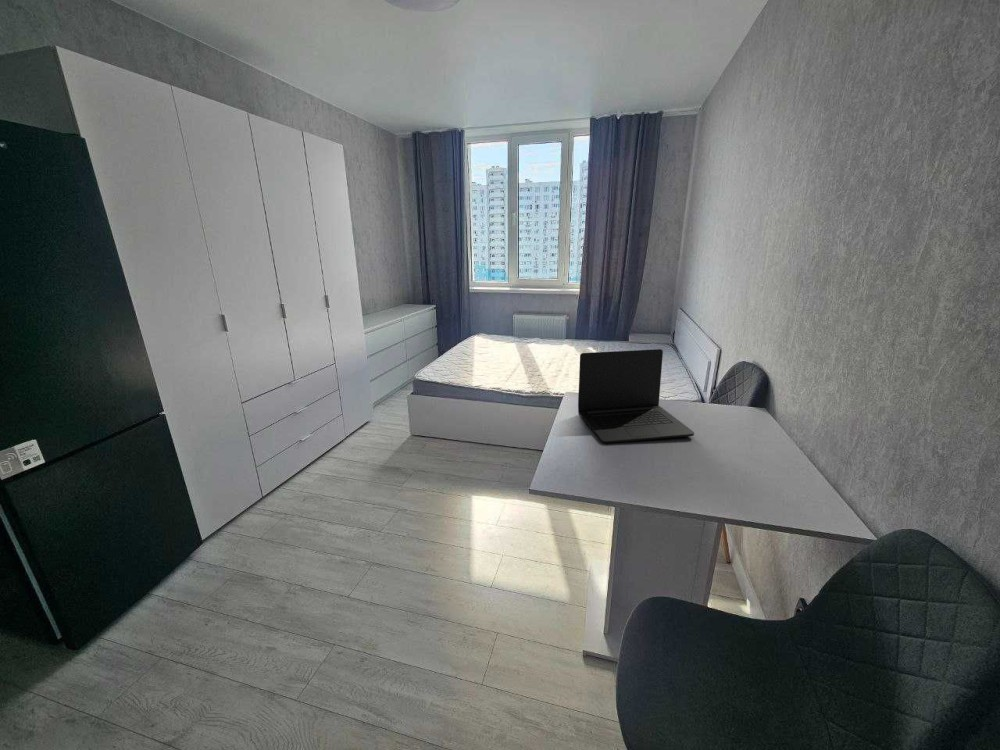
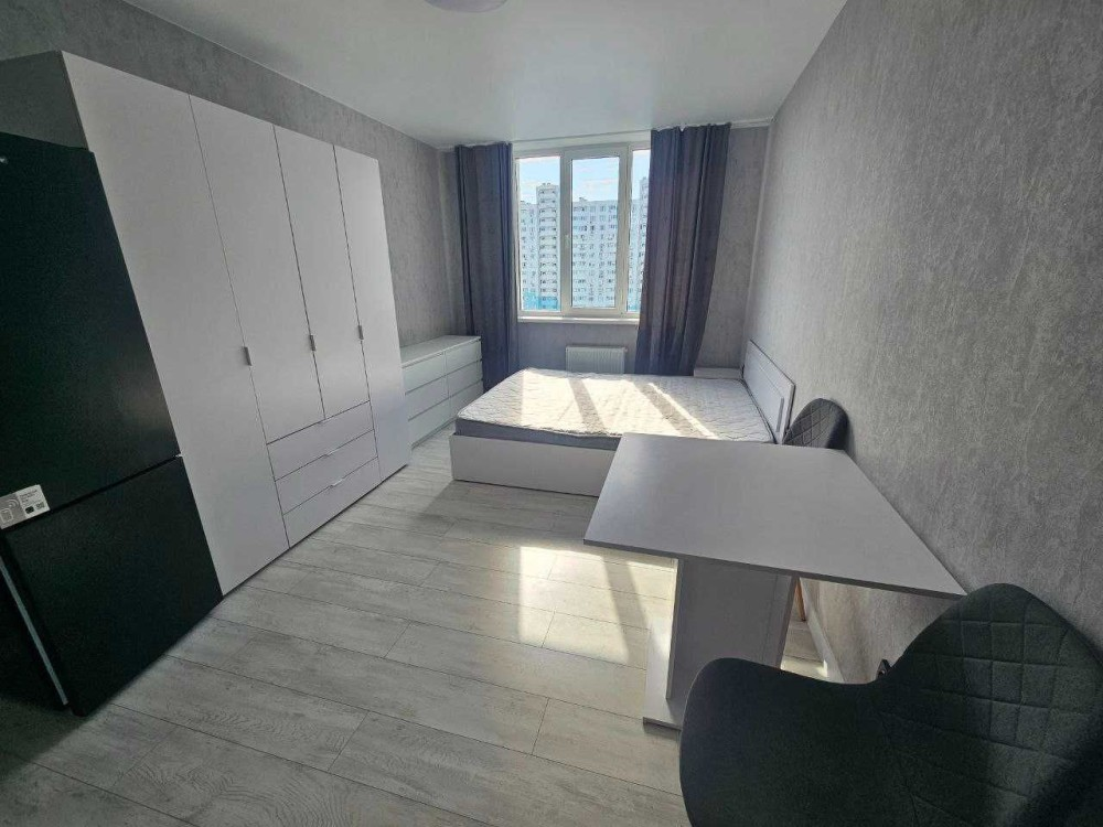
- laptop [577,348,695,444]
